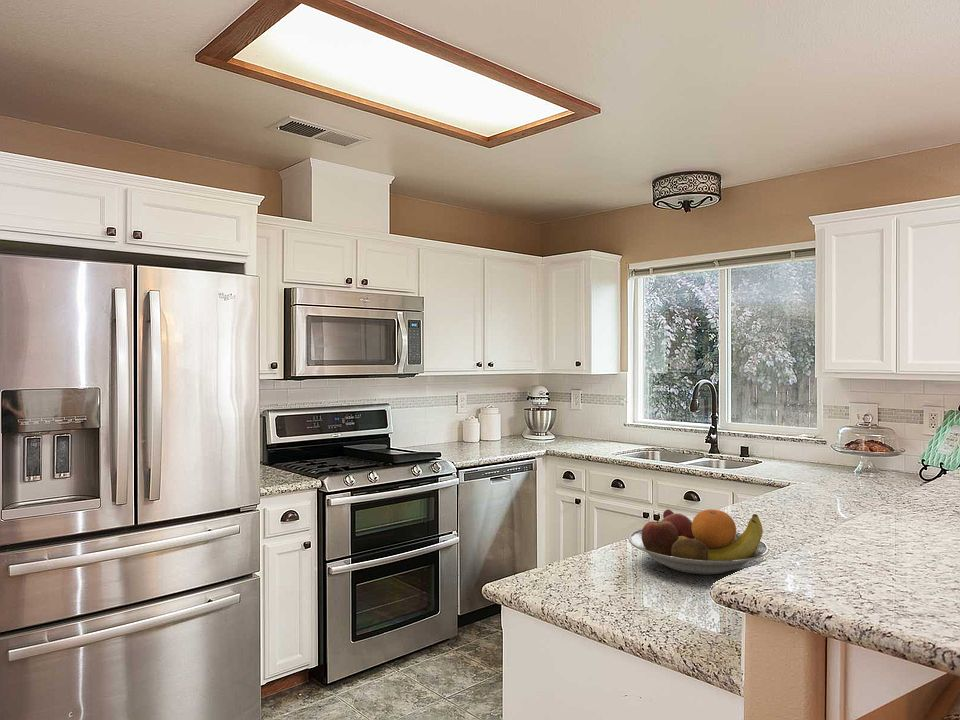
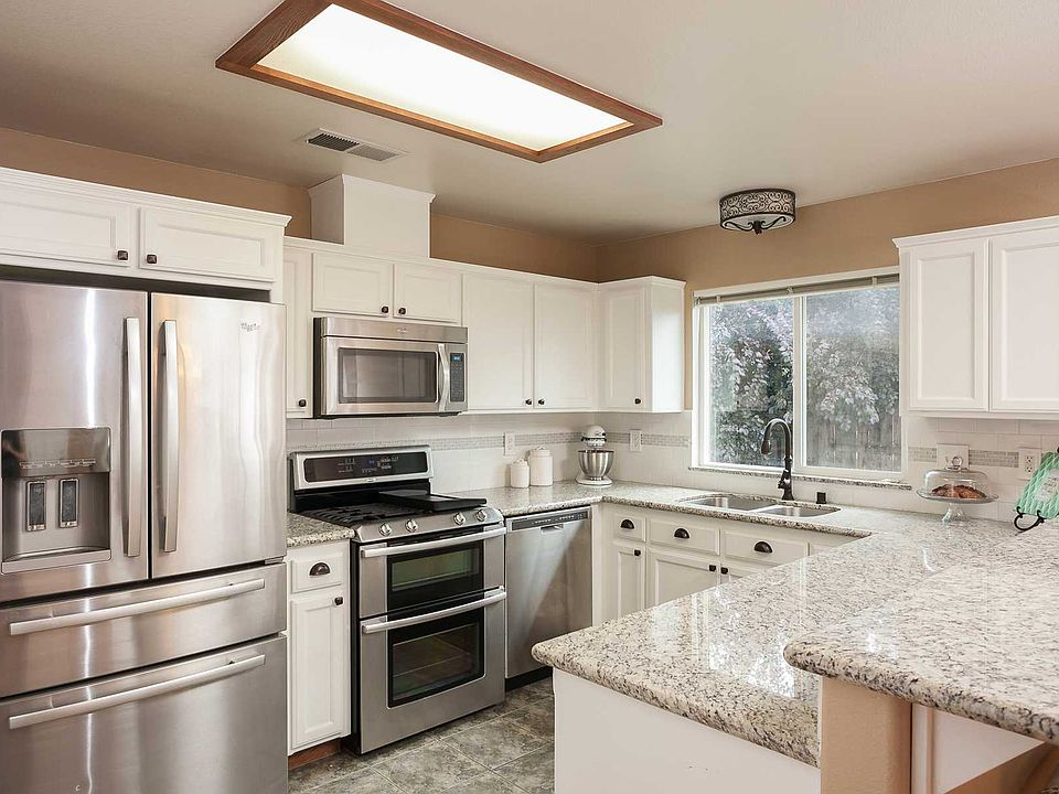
- fruit bowl [627,508,770,575]
